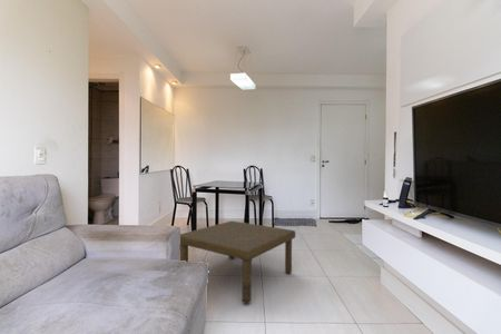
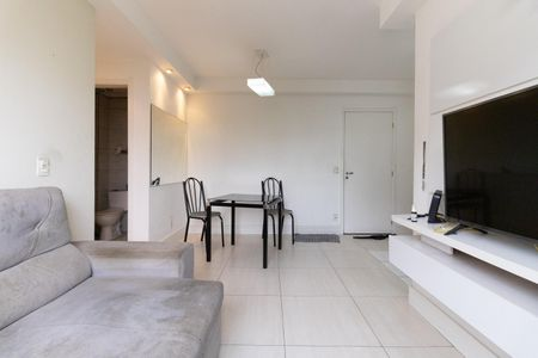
- coffee table [179,220,297,305]
